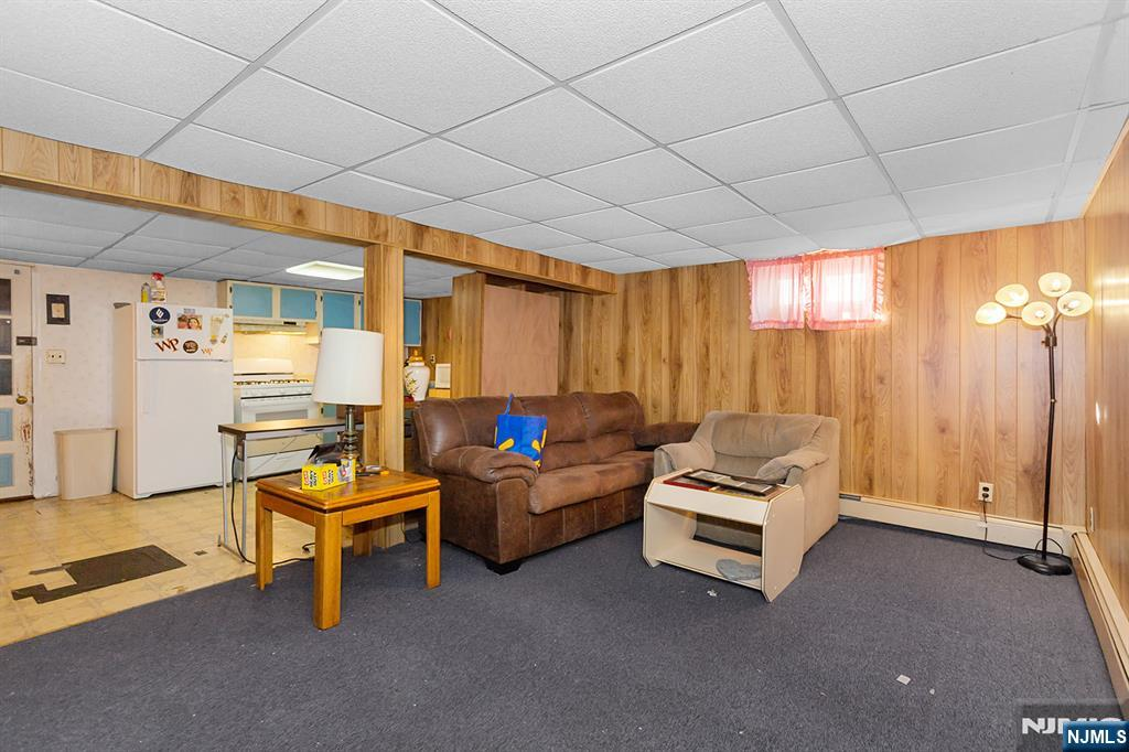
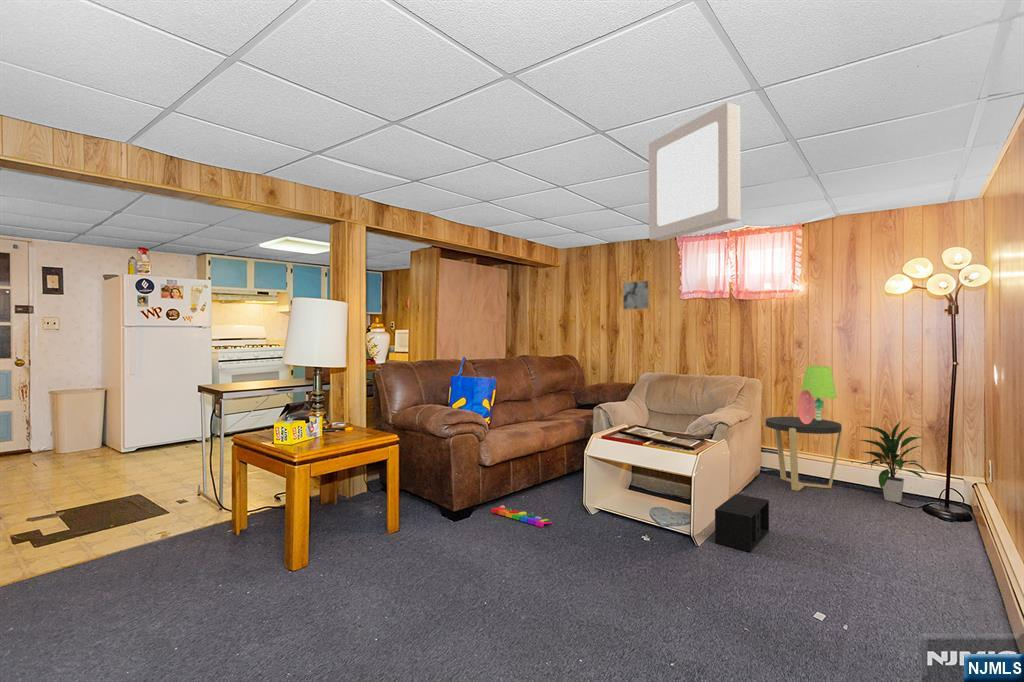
+ wall art [621,279,651,311]
+ indoor plant [859,420,929,503]
+ ceiling light [648,102,741,242]
+ speaker [714,493,770,553]
+ knob puzzle [490,504,553,528]
+ lampshade [796,365,838,424]
+ side table [765,416,843,492]
